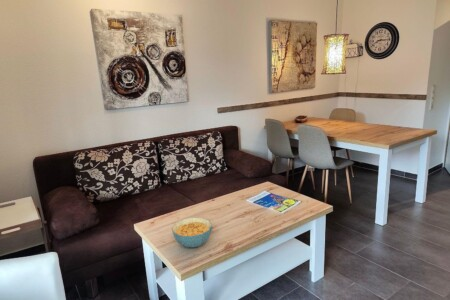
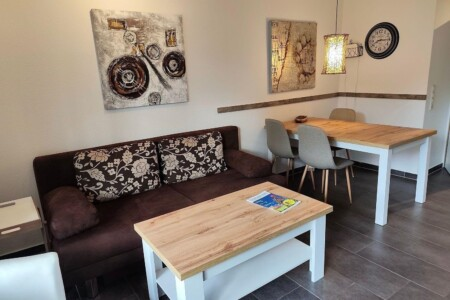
- cereal bowl [171,217,213,248]
